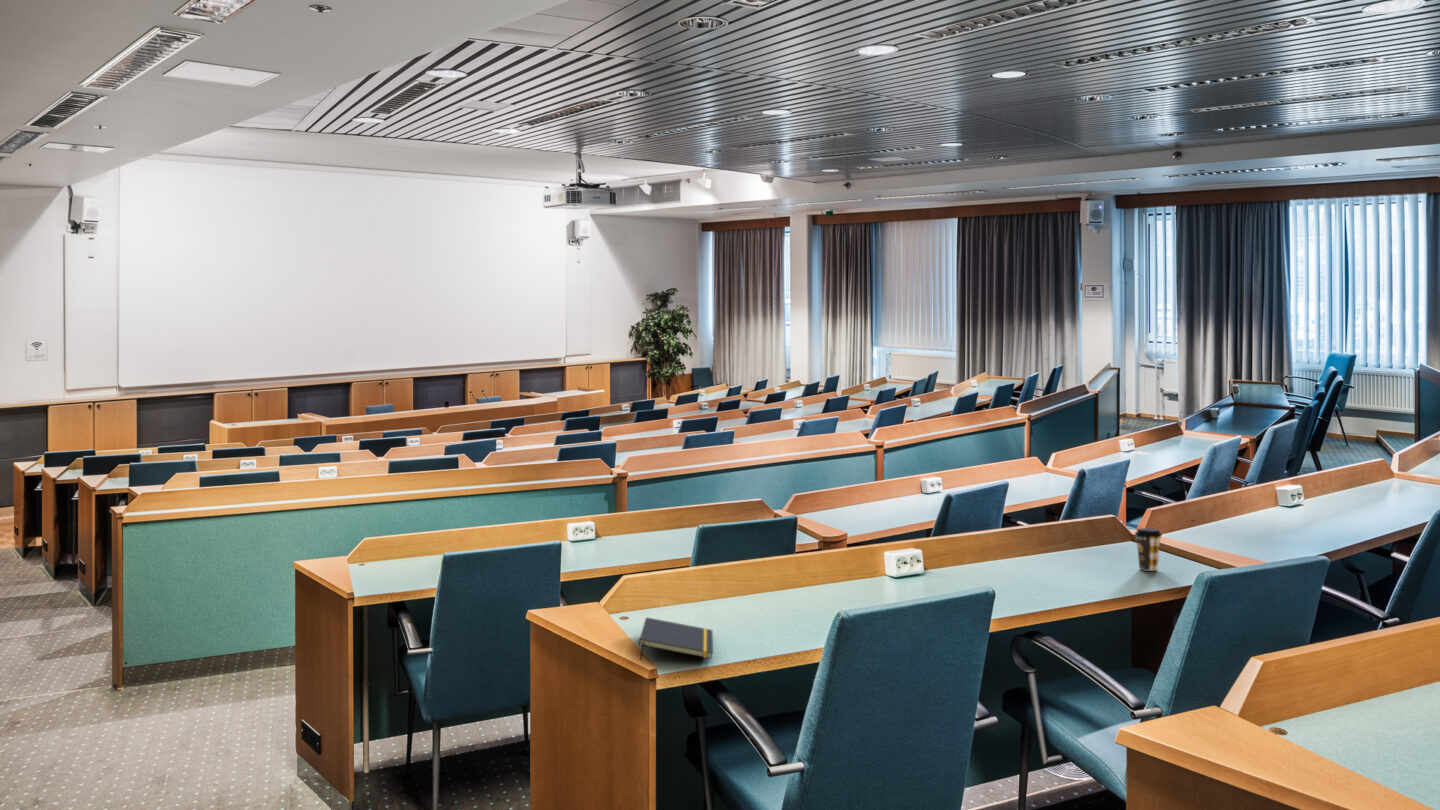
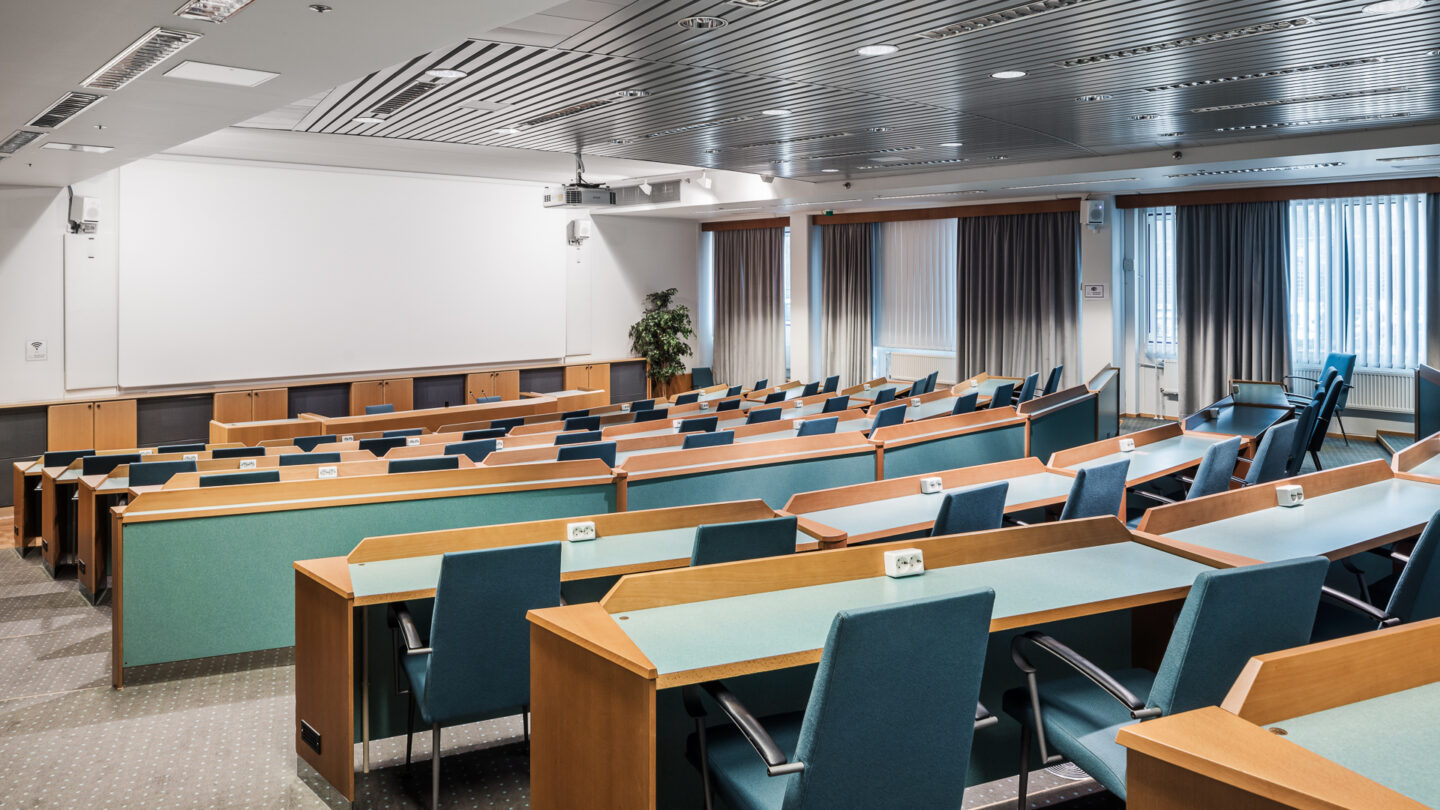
- notepad [638,616,714,661]
- coffee cup [1134,527,1163,572]
